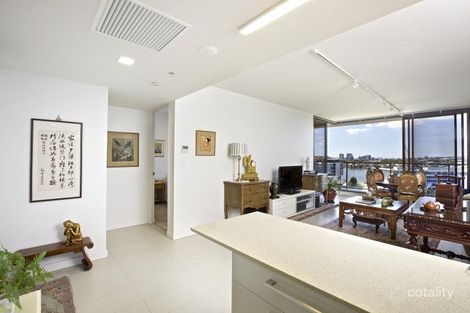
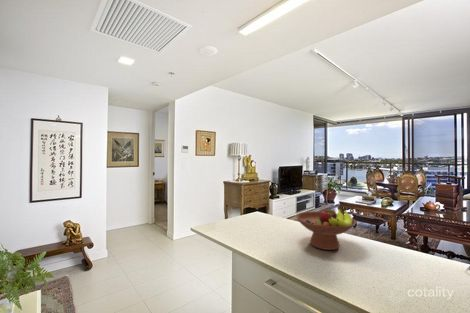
+ fruit bowl [295,205,357,251]
